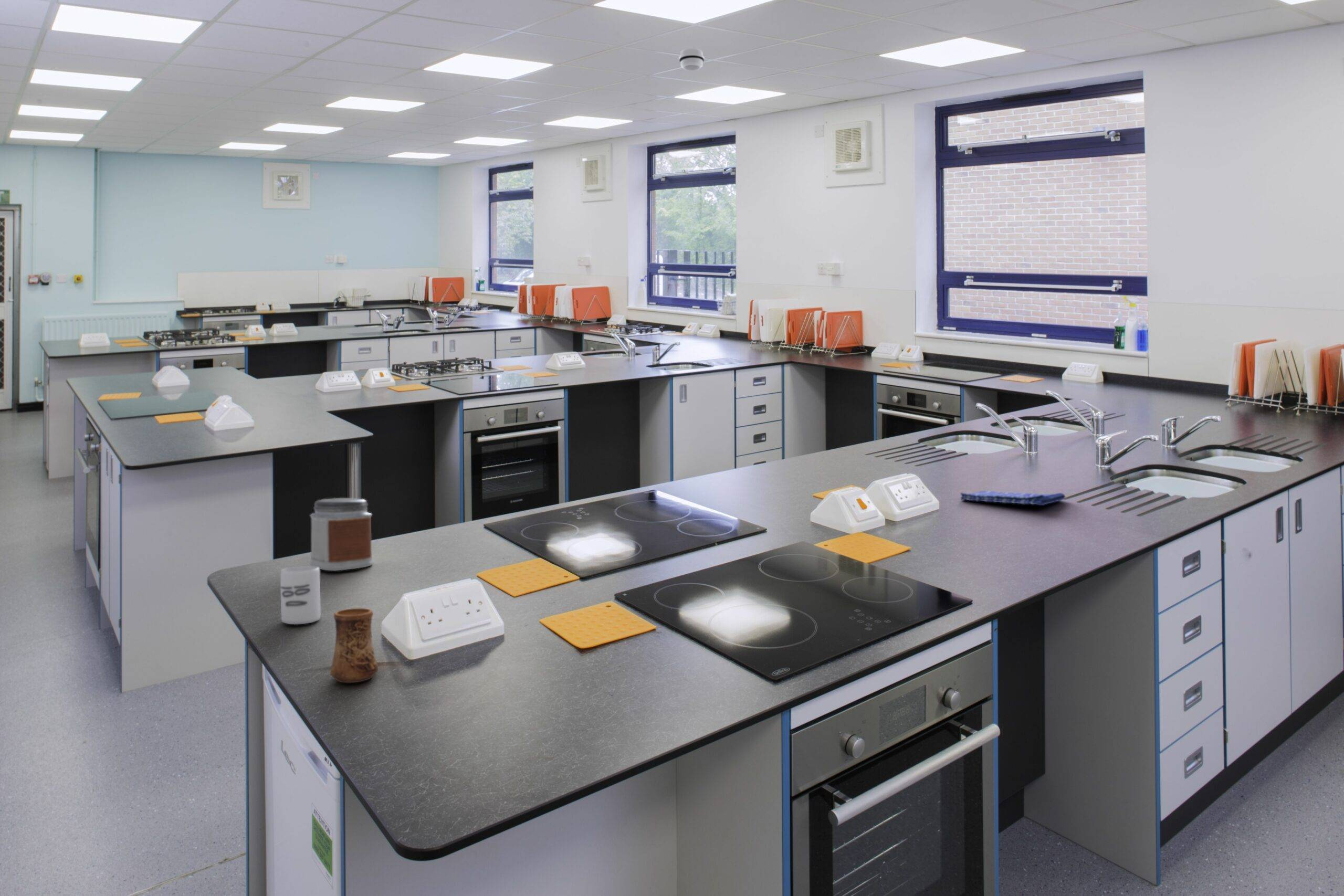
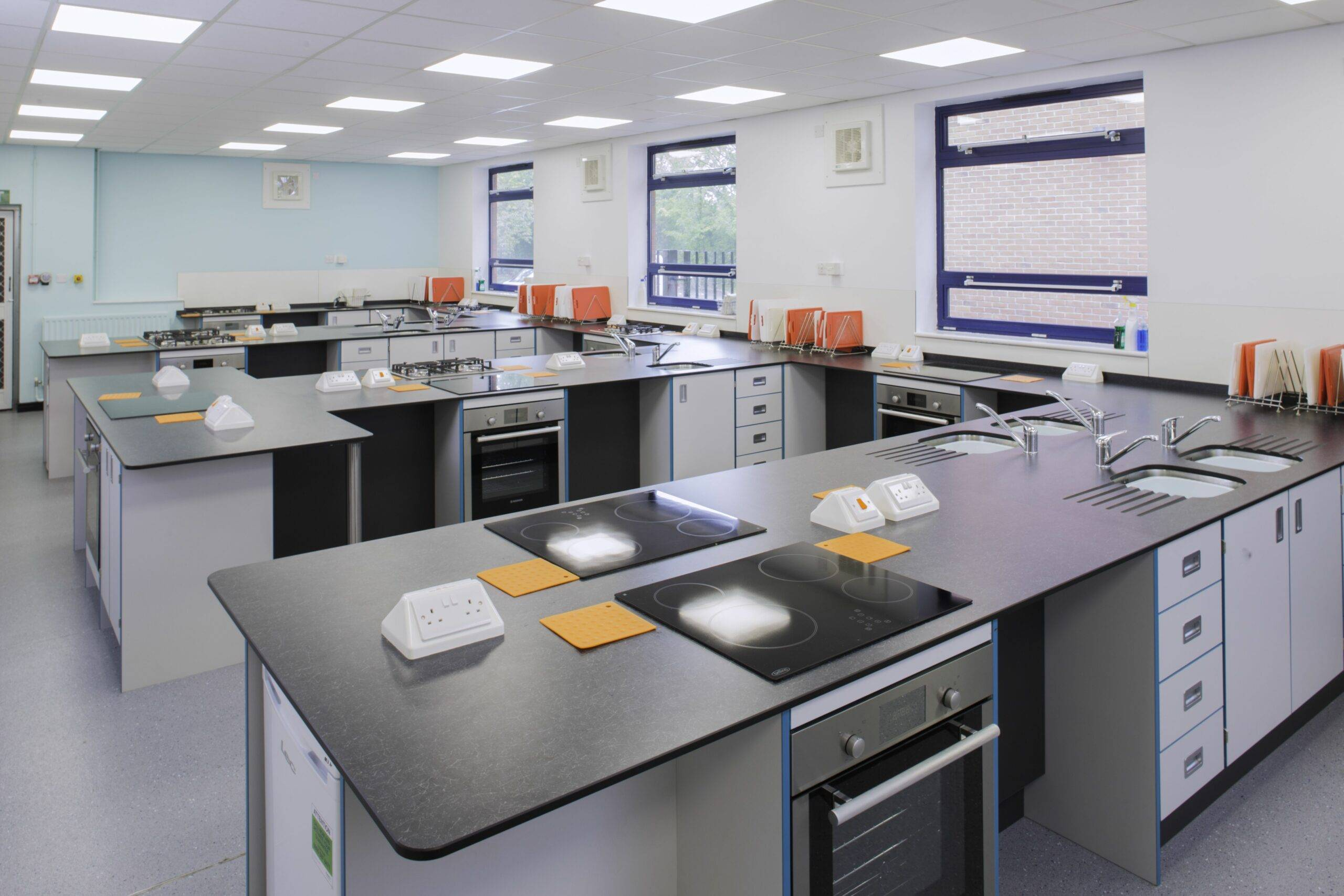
- jar [309,498,374,572]
- smoke detector [678,48,705,71]
- cup [330,608,379,683]
- dish towel [960,490,1066,505]
- cup [280,565,321,625]
